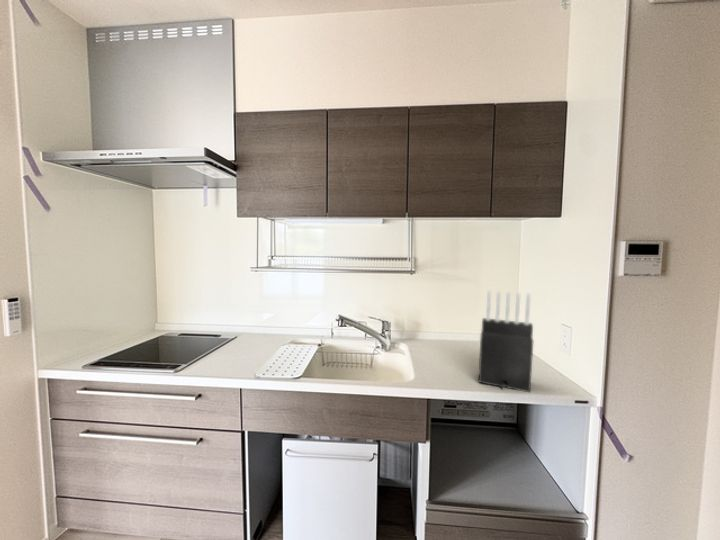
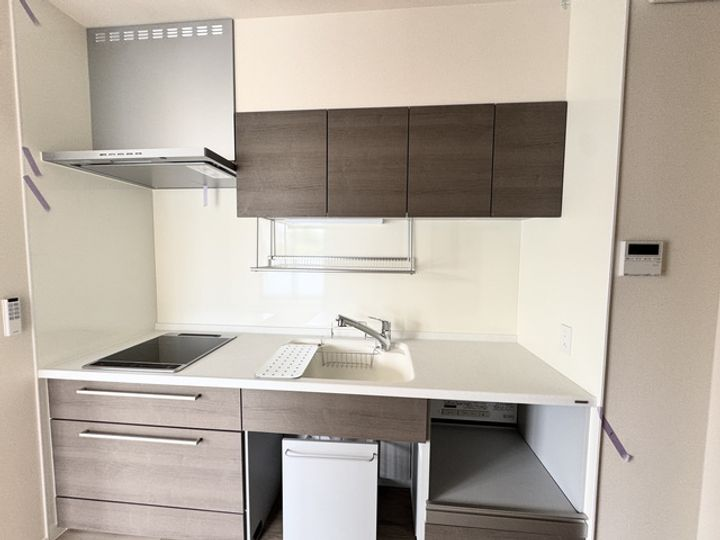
- knife block [477,290,534,393]
